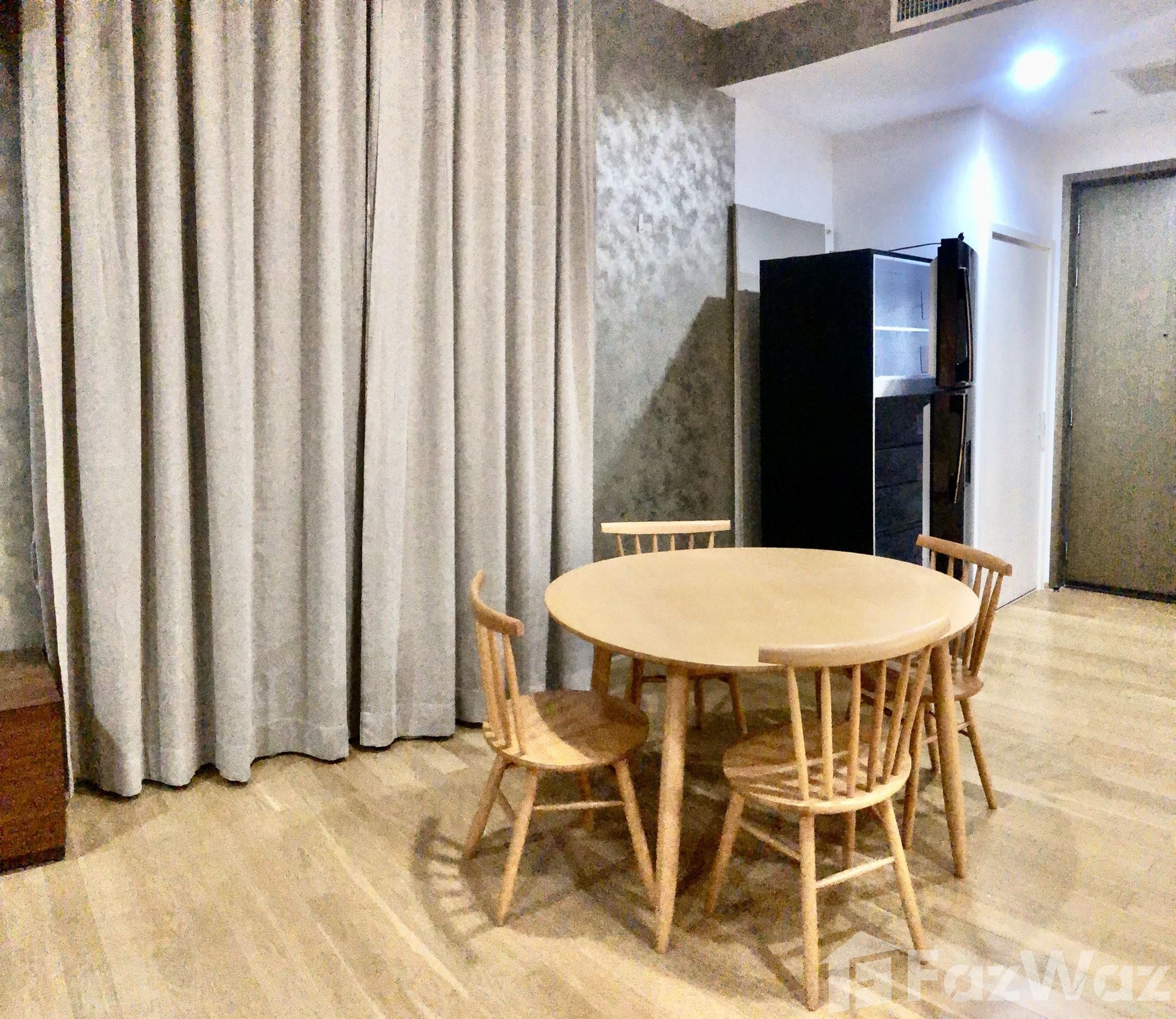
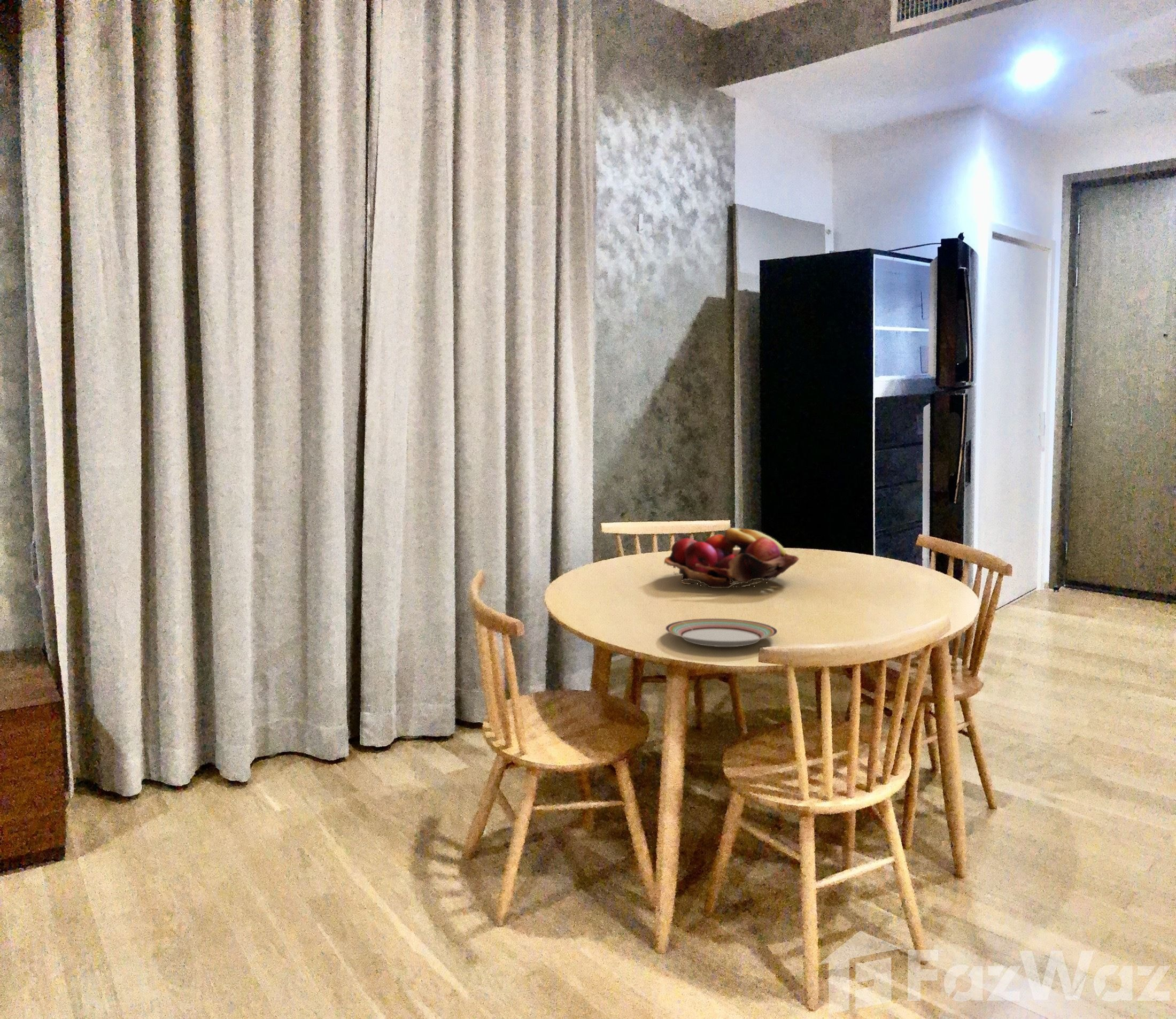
+ fruit basket [663,527,800,589]
+ plate [665,618,778,647]
